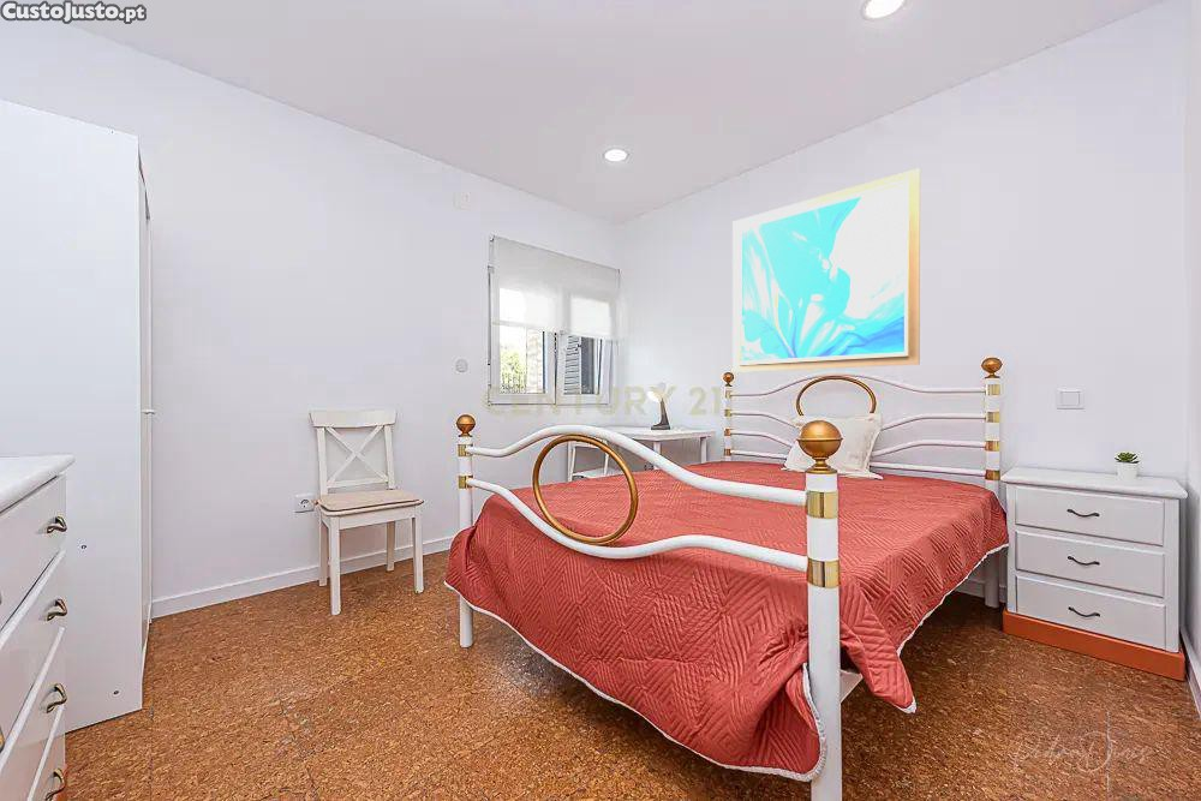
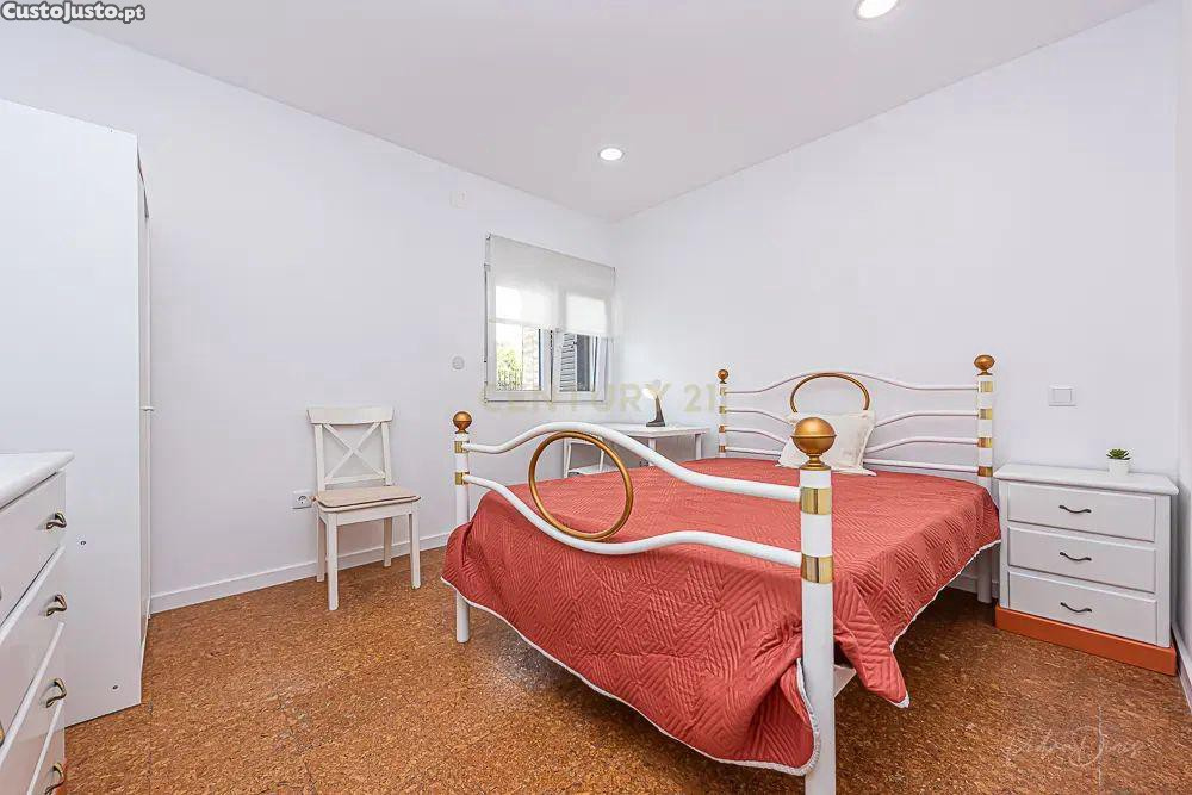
- wall art [731,167,921,373]
